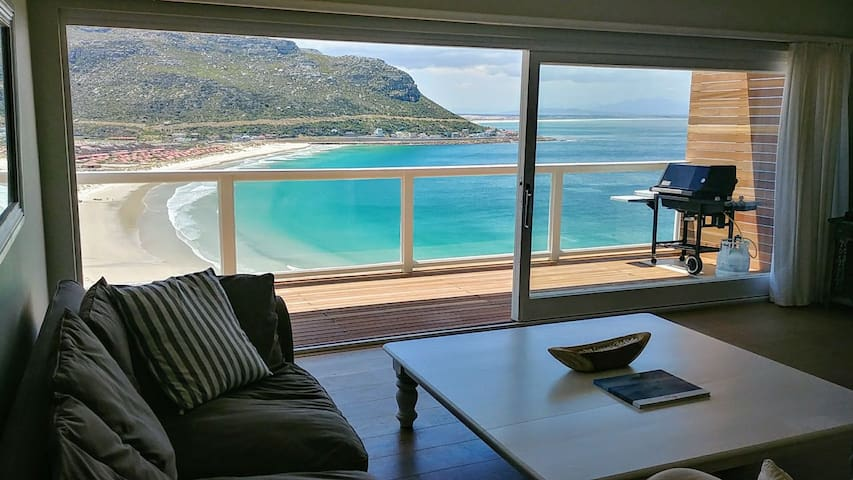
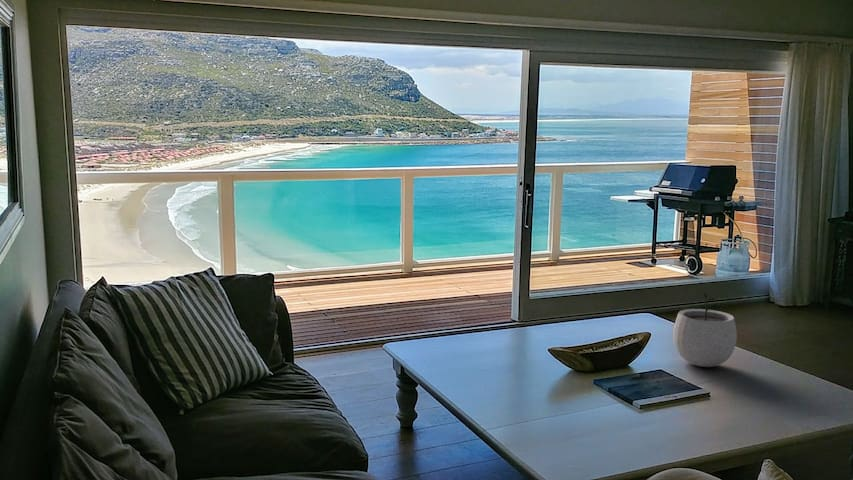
+ plant pot [672,292,738,368]
